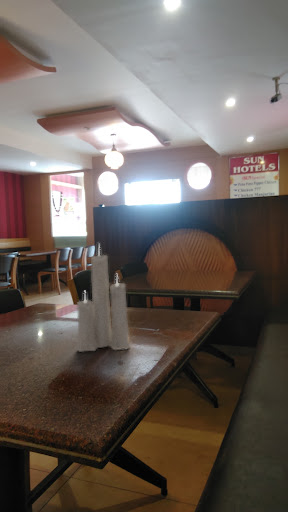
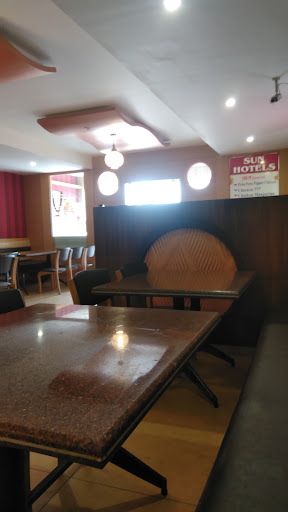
- candle [76,242,131,353]
